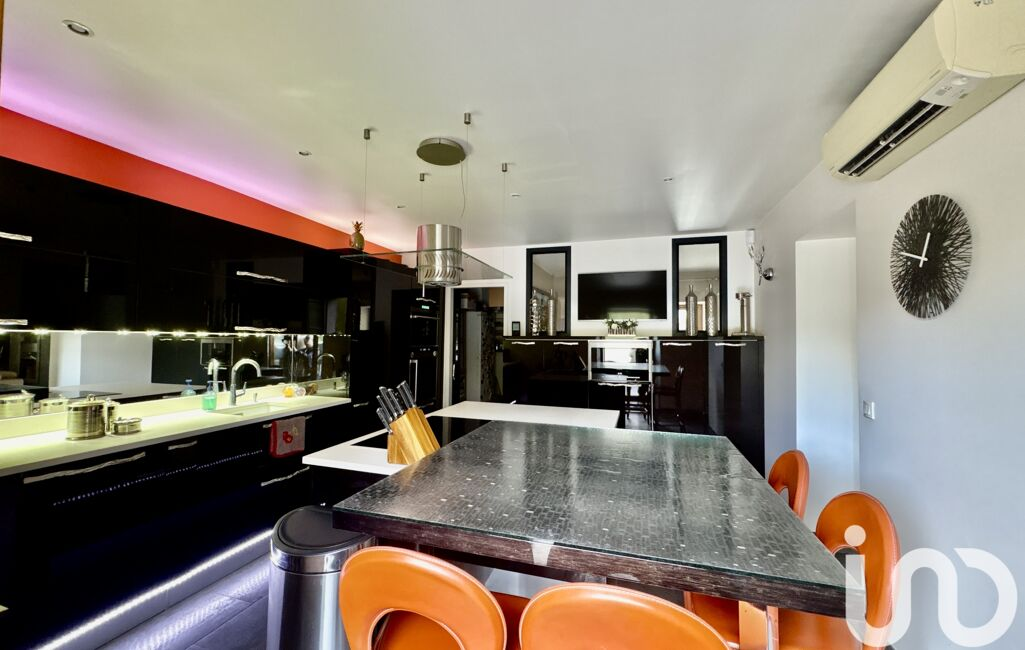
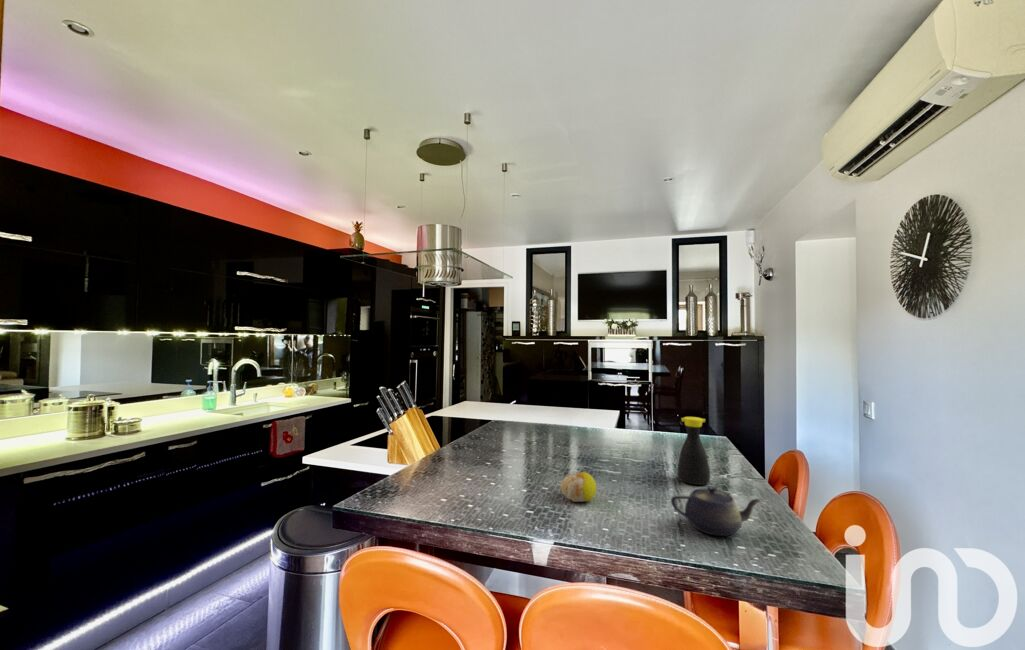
+ fruit [560,471,597,503]
+ bottle [677,416,711,486]
+ teapot [670,485,763,537]
